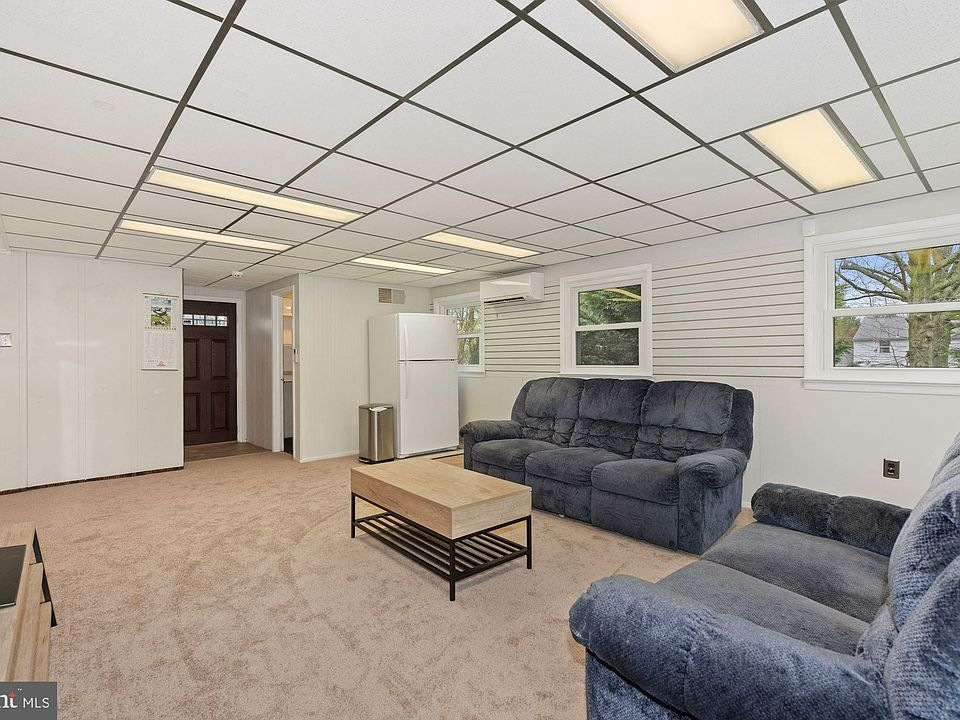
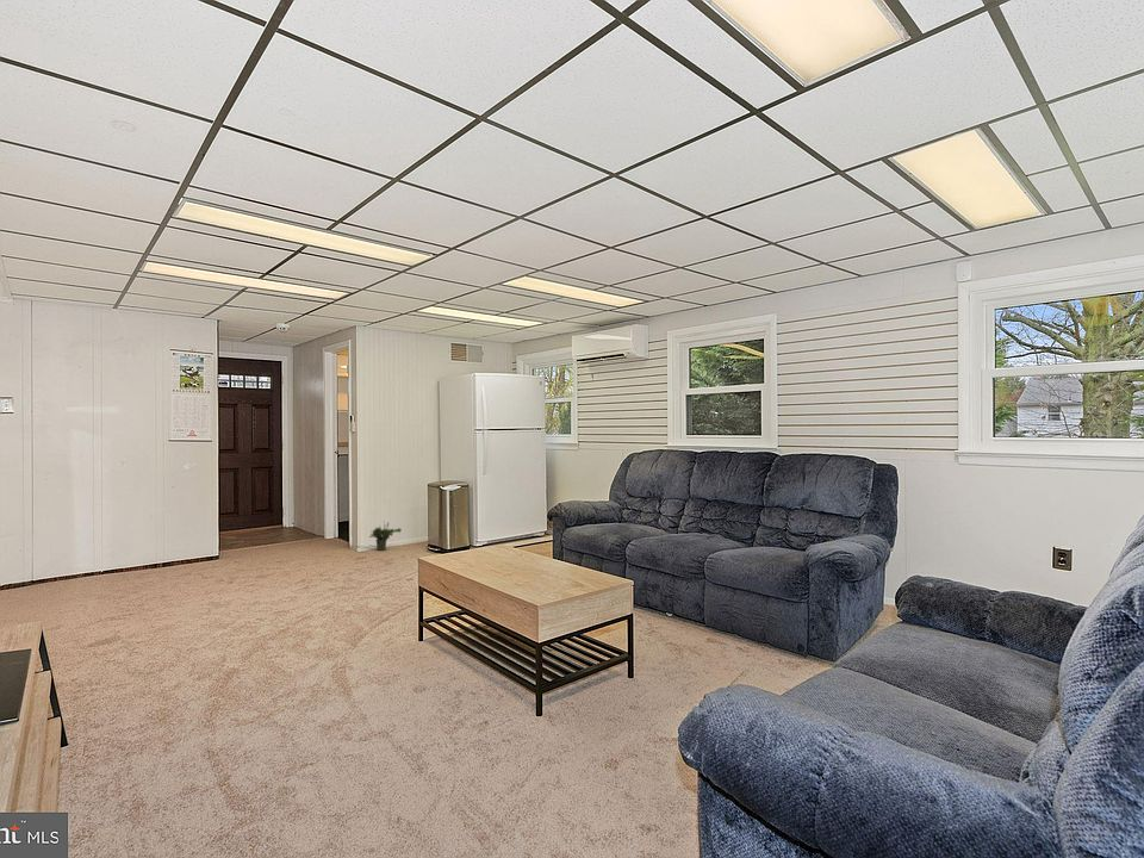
+ potted plant [368,521,403,552]
